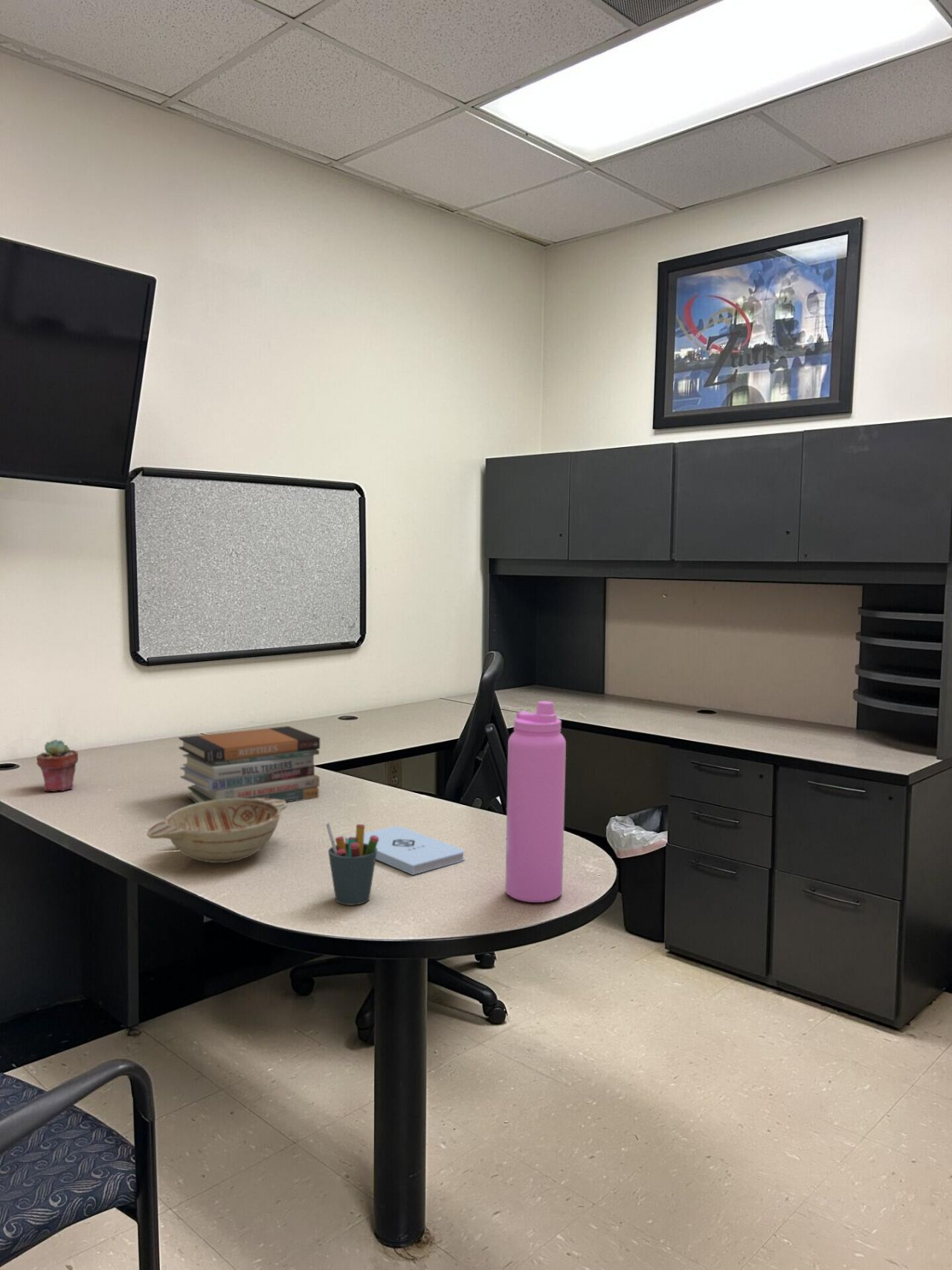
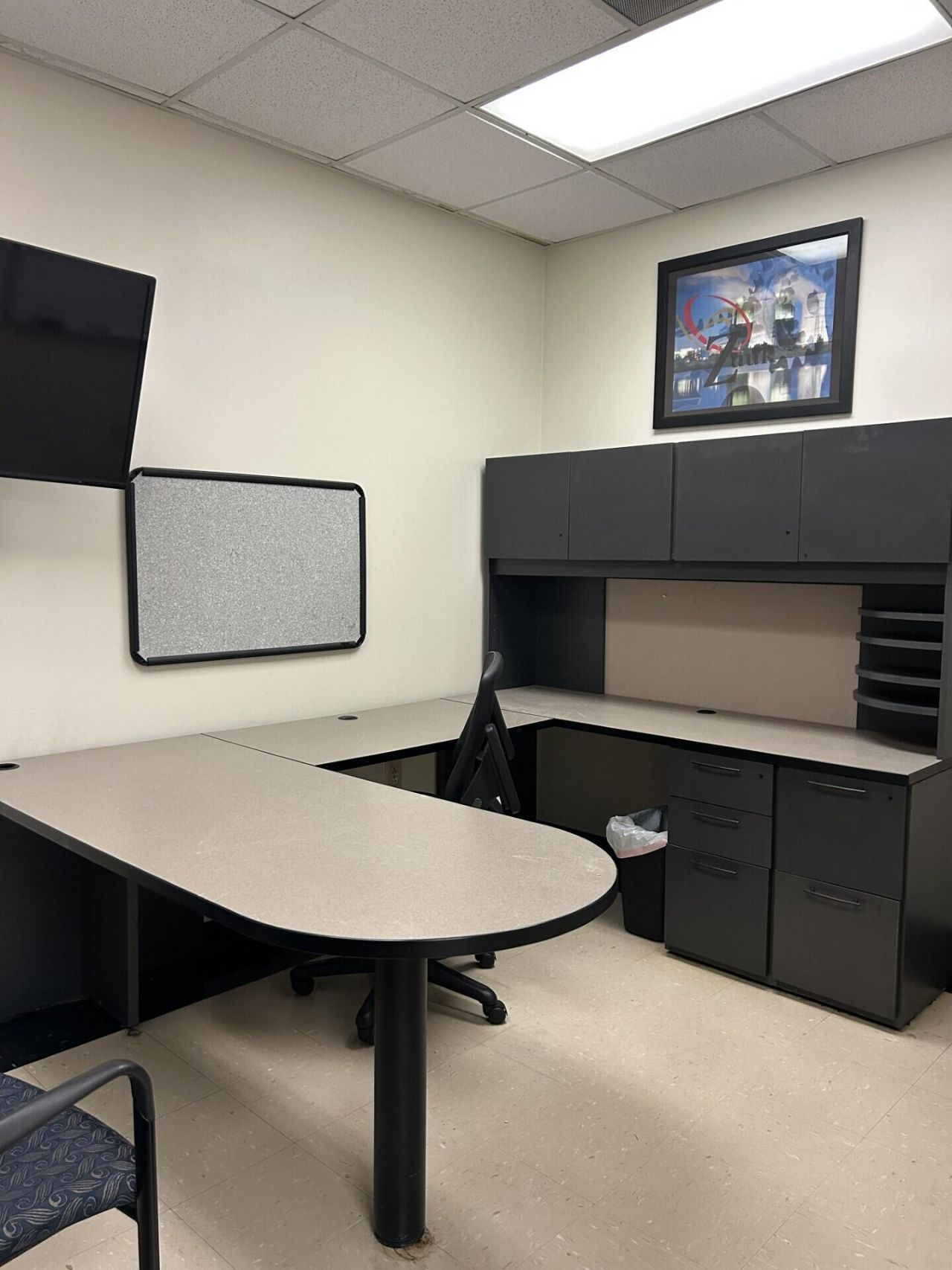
- potted succulent [36,739,79,792]
- water bottle [504,700,567,903]
- decorative bowl [146,798,289,864]
- book stack [178,725,321,804]
- notepad [344,825,466,876]
- pen holder [325,821,379,905]
